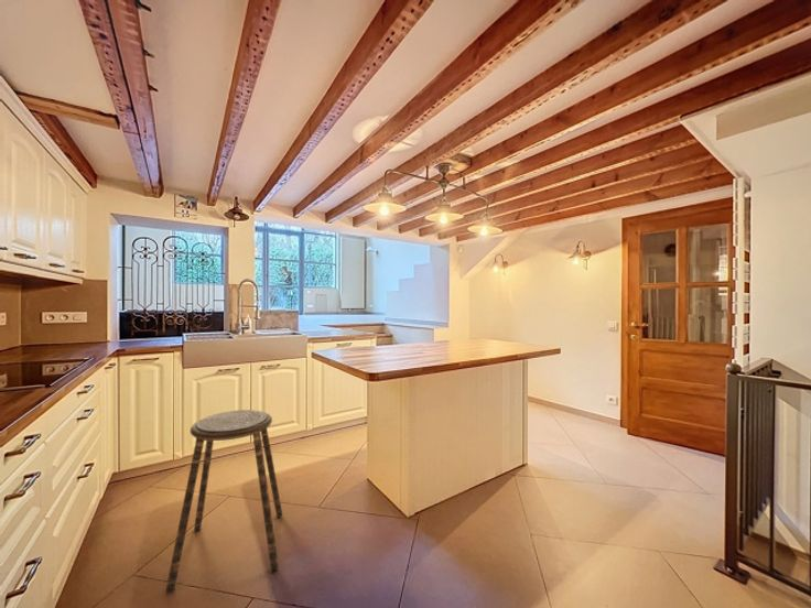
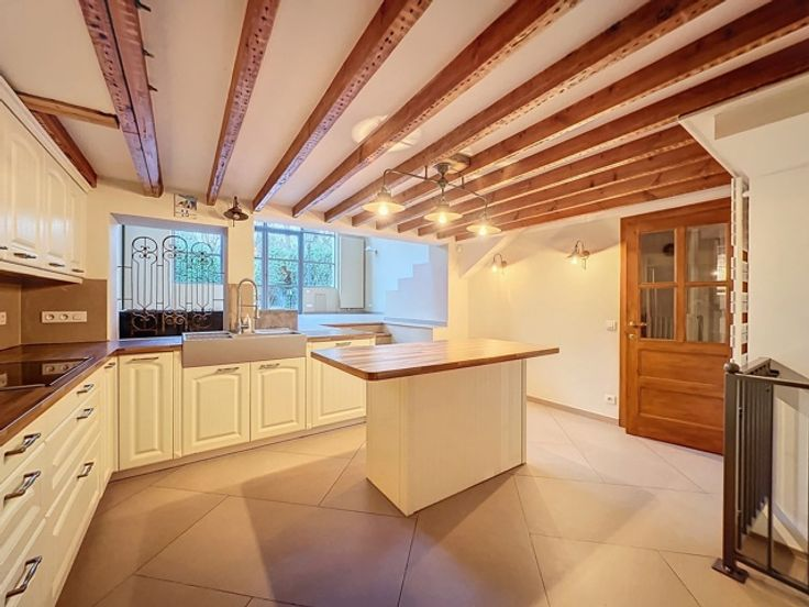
- stool [164,409,283,594]
